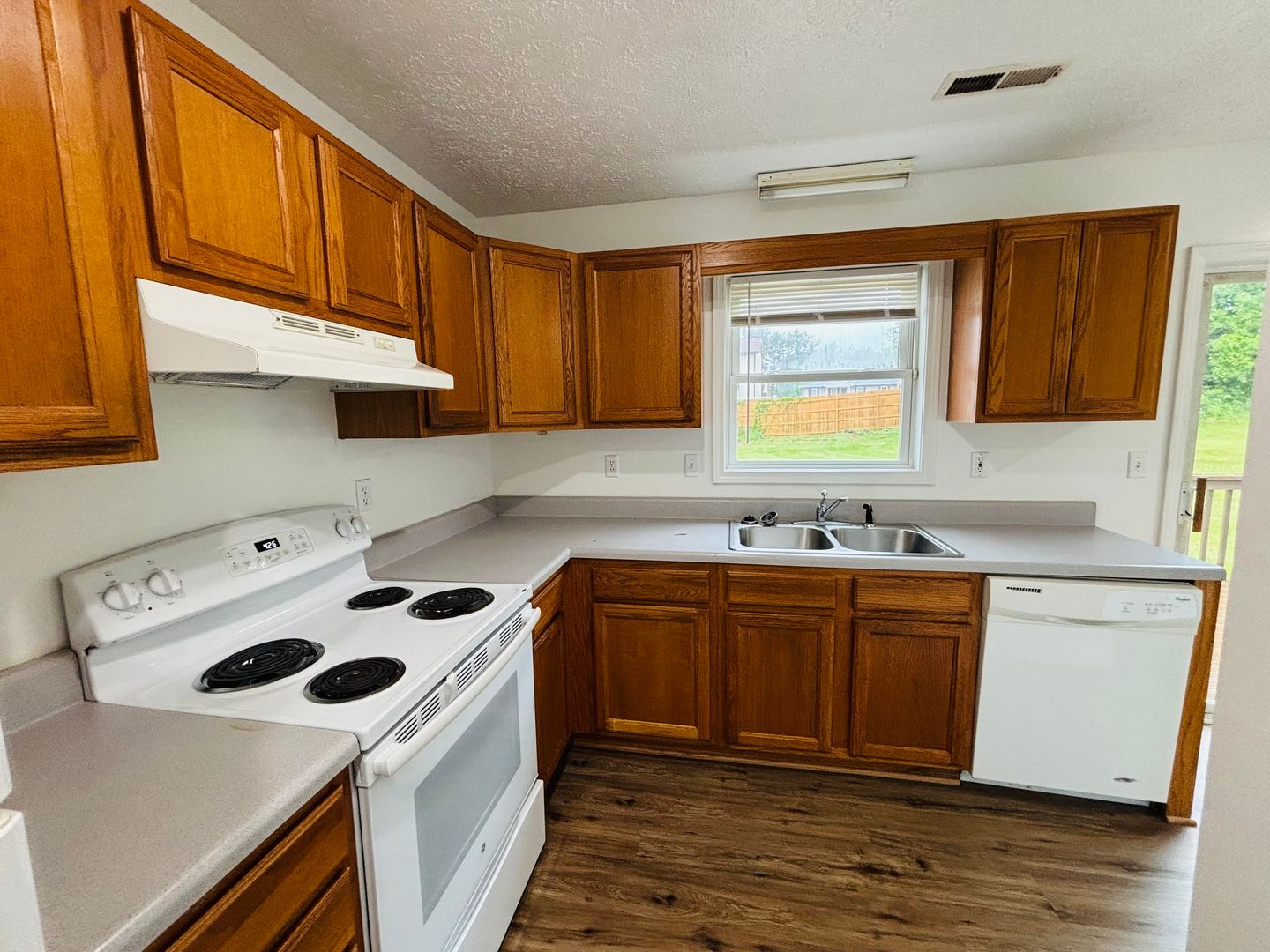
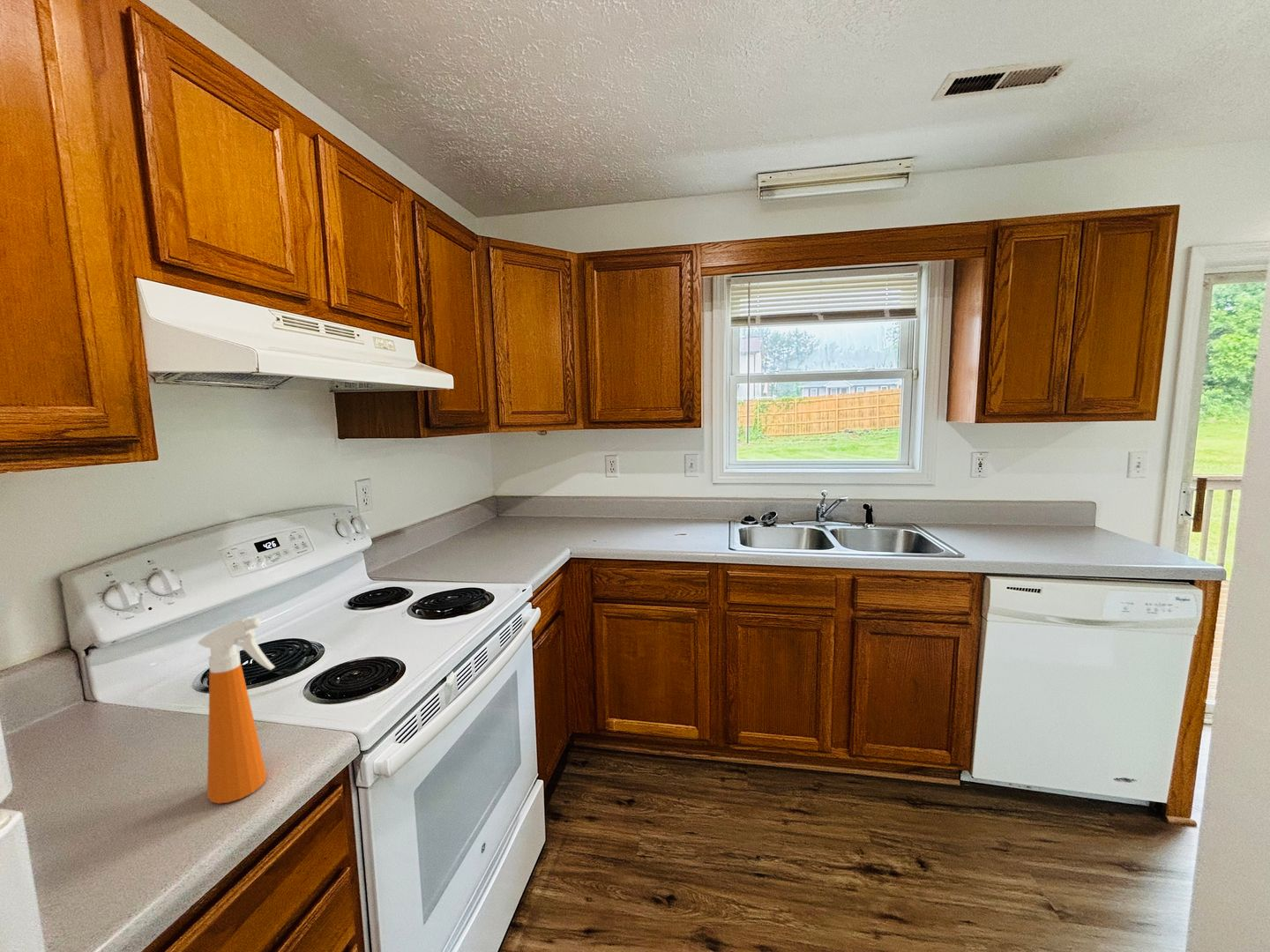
+ spray bottle [197,616,276,805]
